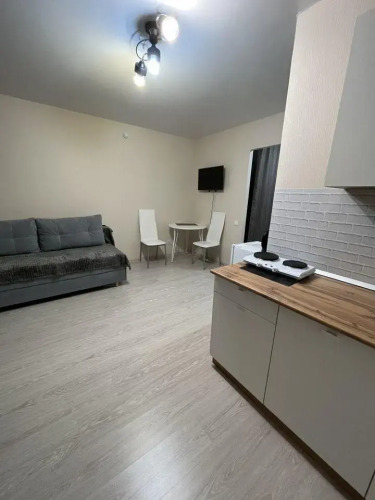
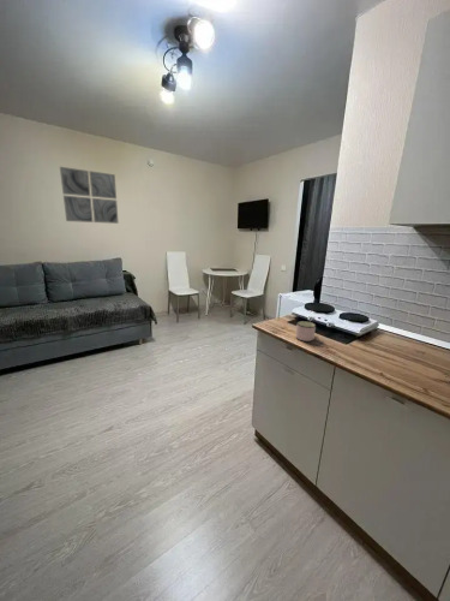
+ mug [294,320,317,343]
+ wall art [59,166,120,225]
